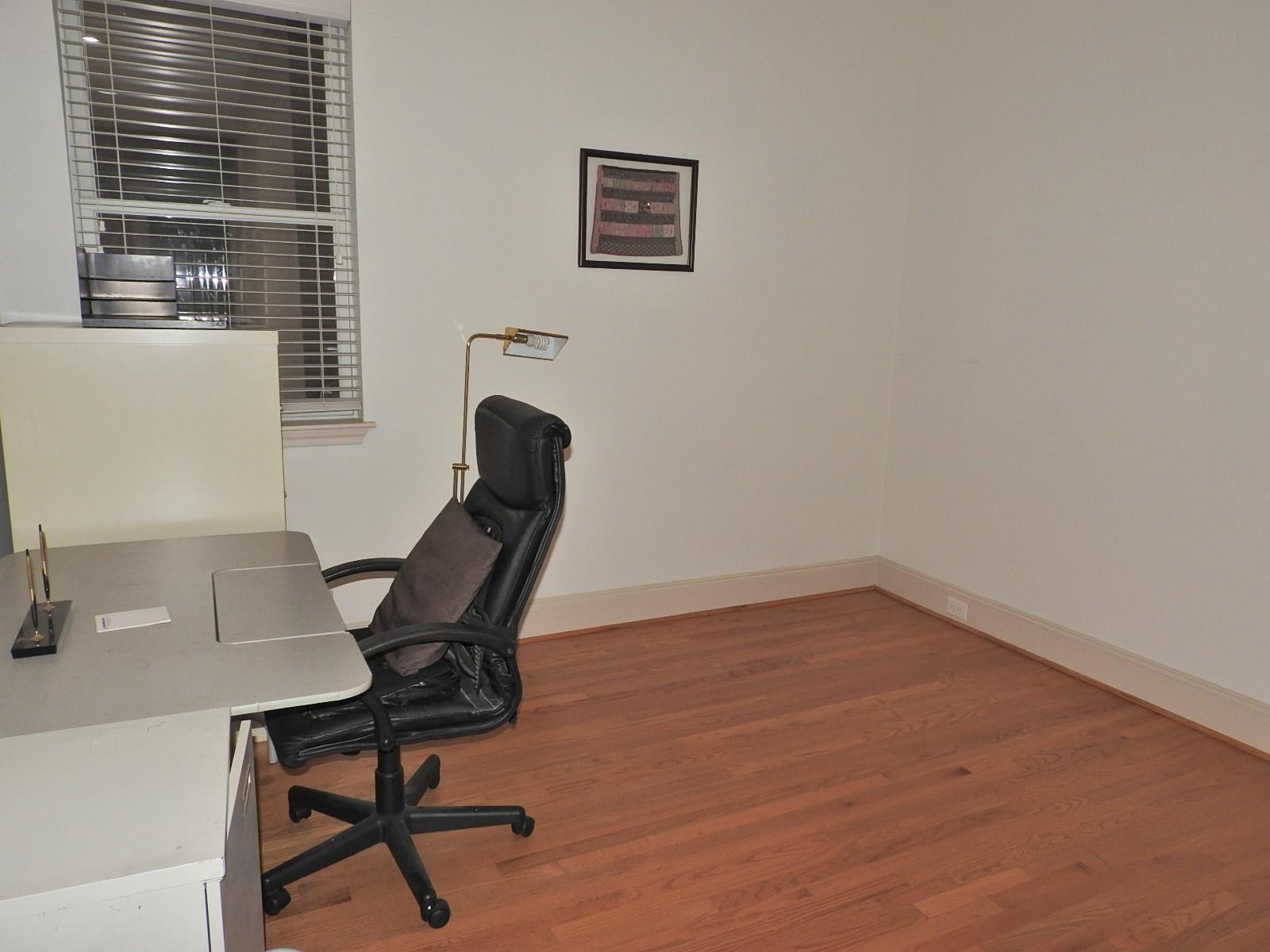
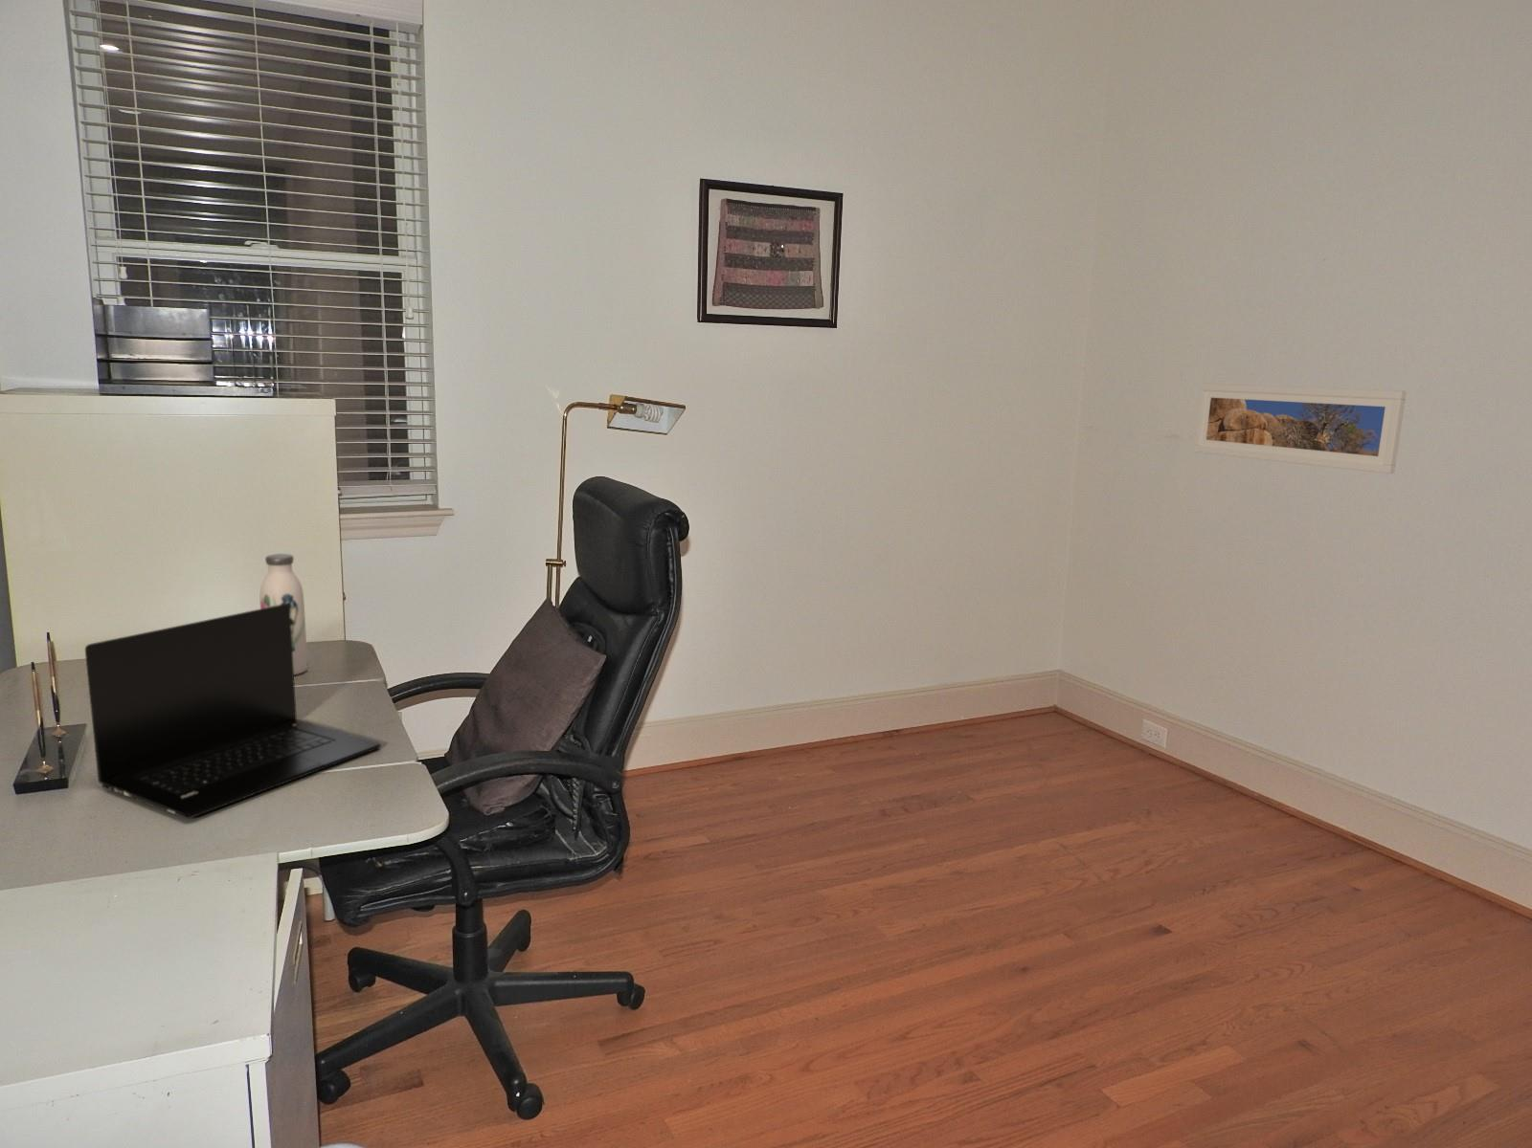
+ laptop [84,604,382,820]
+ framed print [1192,382,1408,474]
+ water bottle [259,554,309,676]
